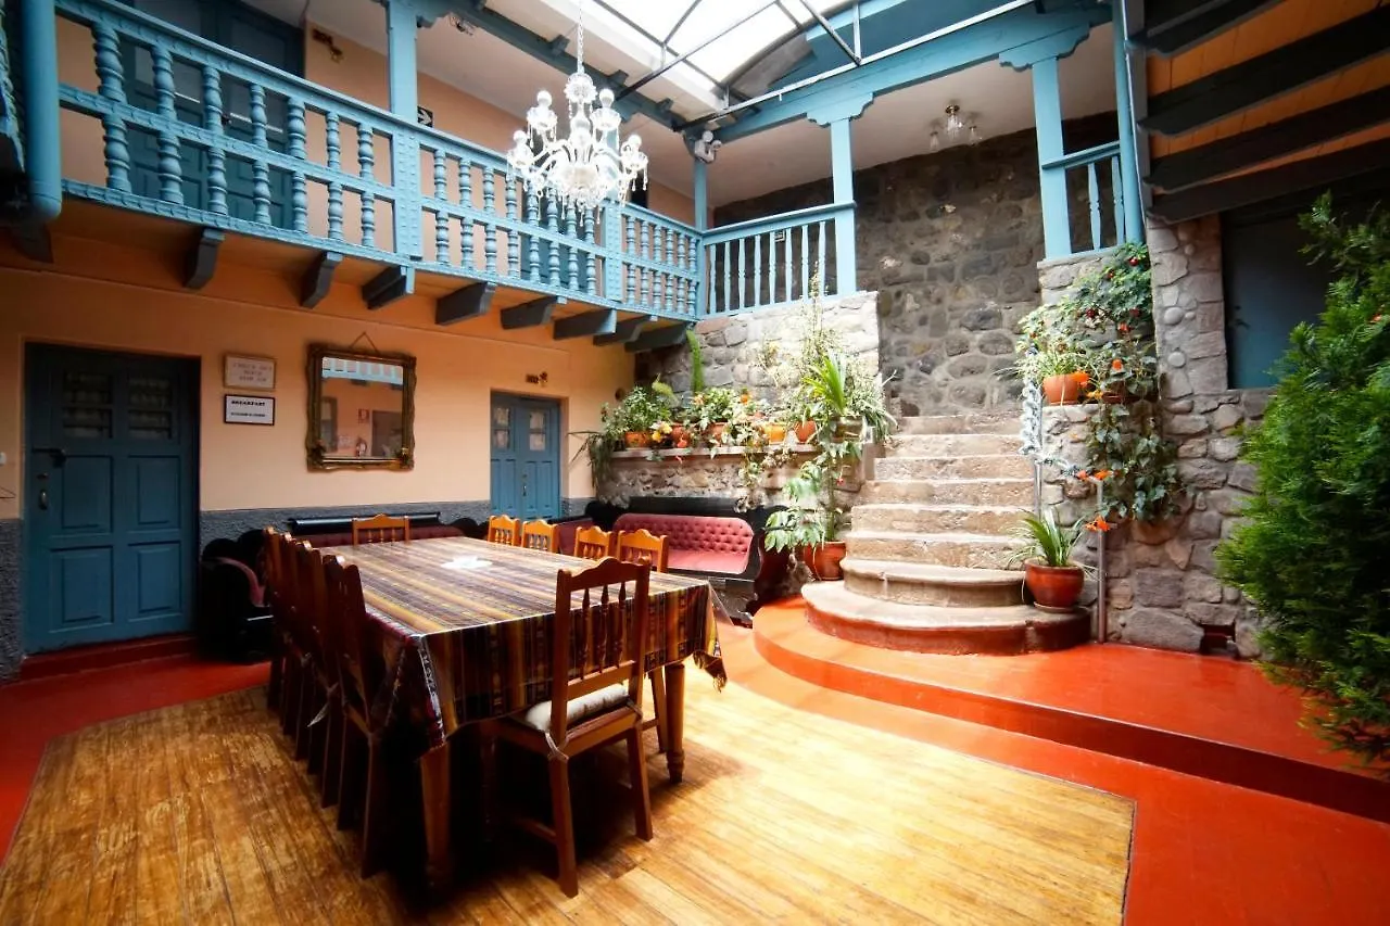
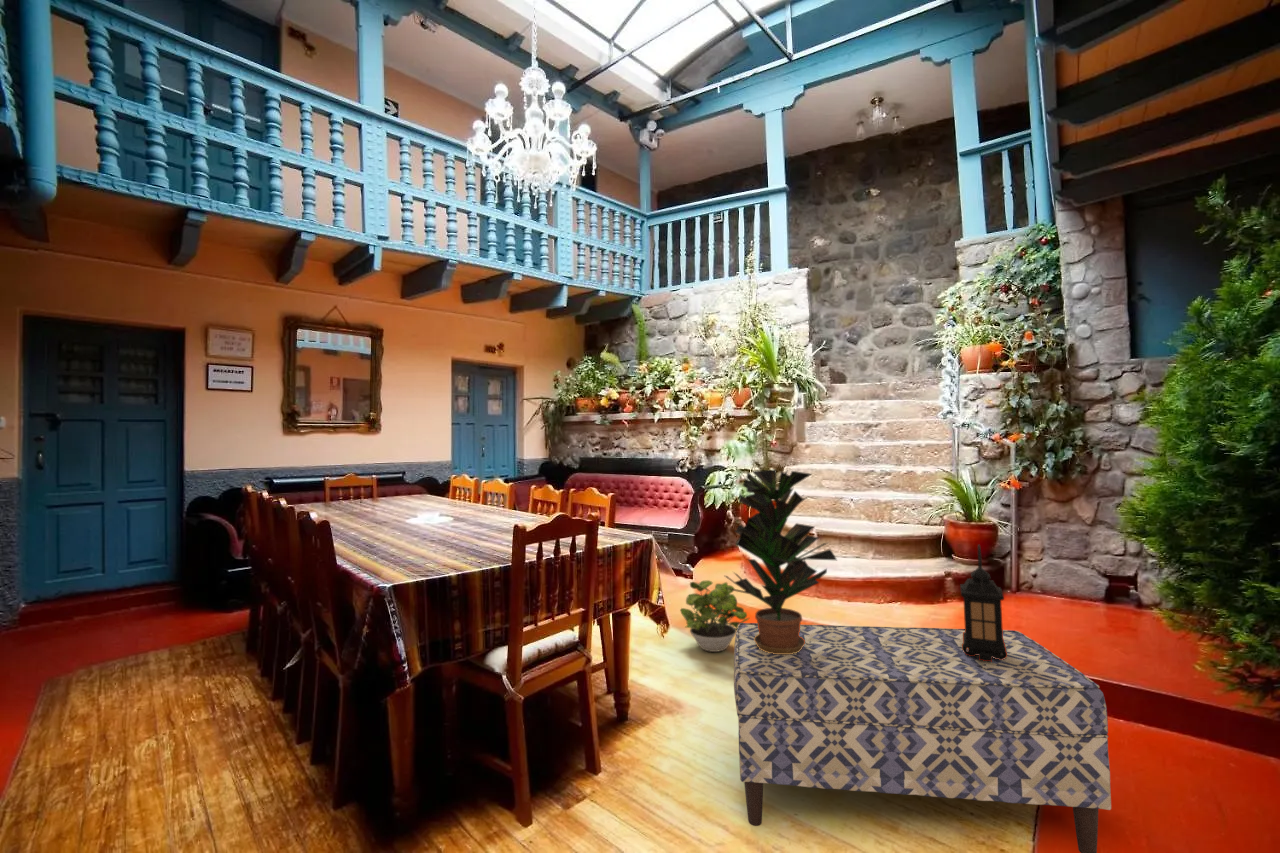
+ potted plant [679,579,750,653]
+ bench [733,622,1112,853]
+ potted plant [722,468,838,654]
+ lantern [959,543,1007,662]
